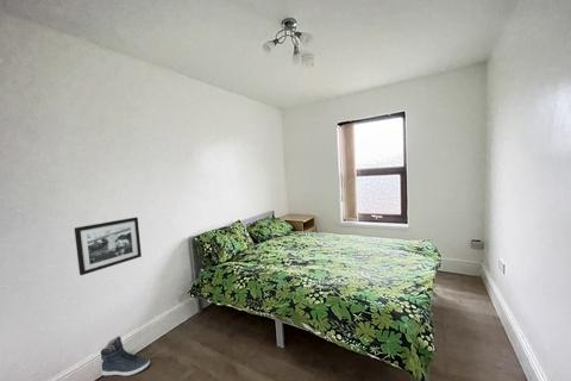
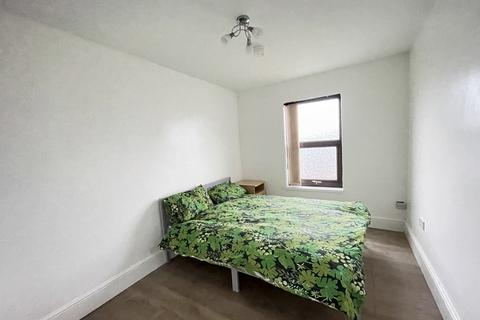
- picture frame [73,217,143,276]
- sneaker [100,335,151,377]
